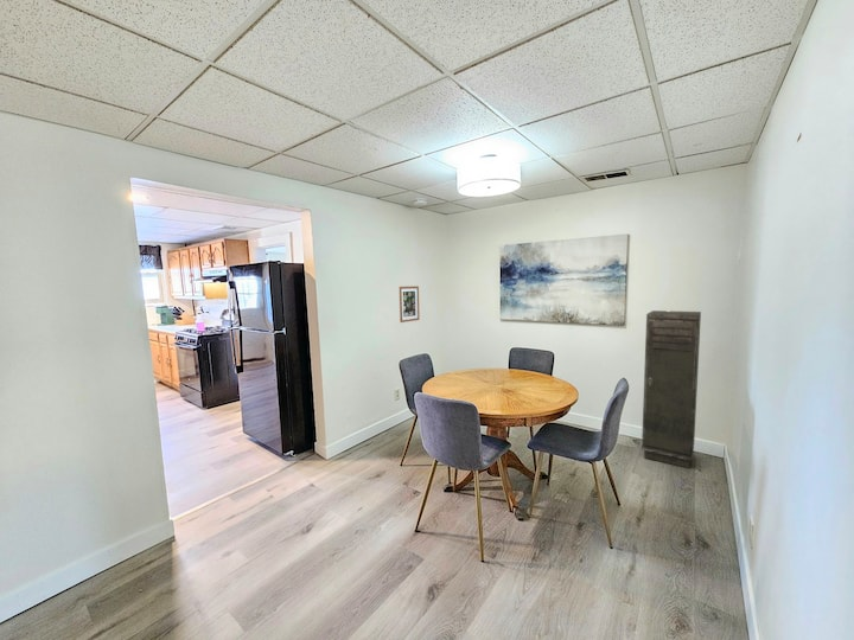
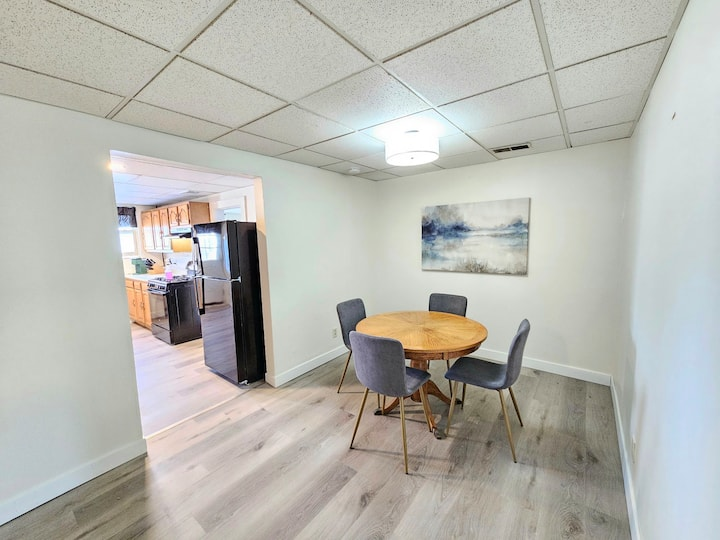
- wall art [399,286,421,324]
- storage cabinet [640,309,702,469]
